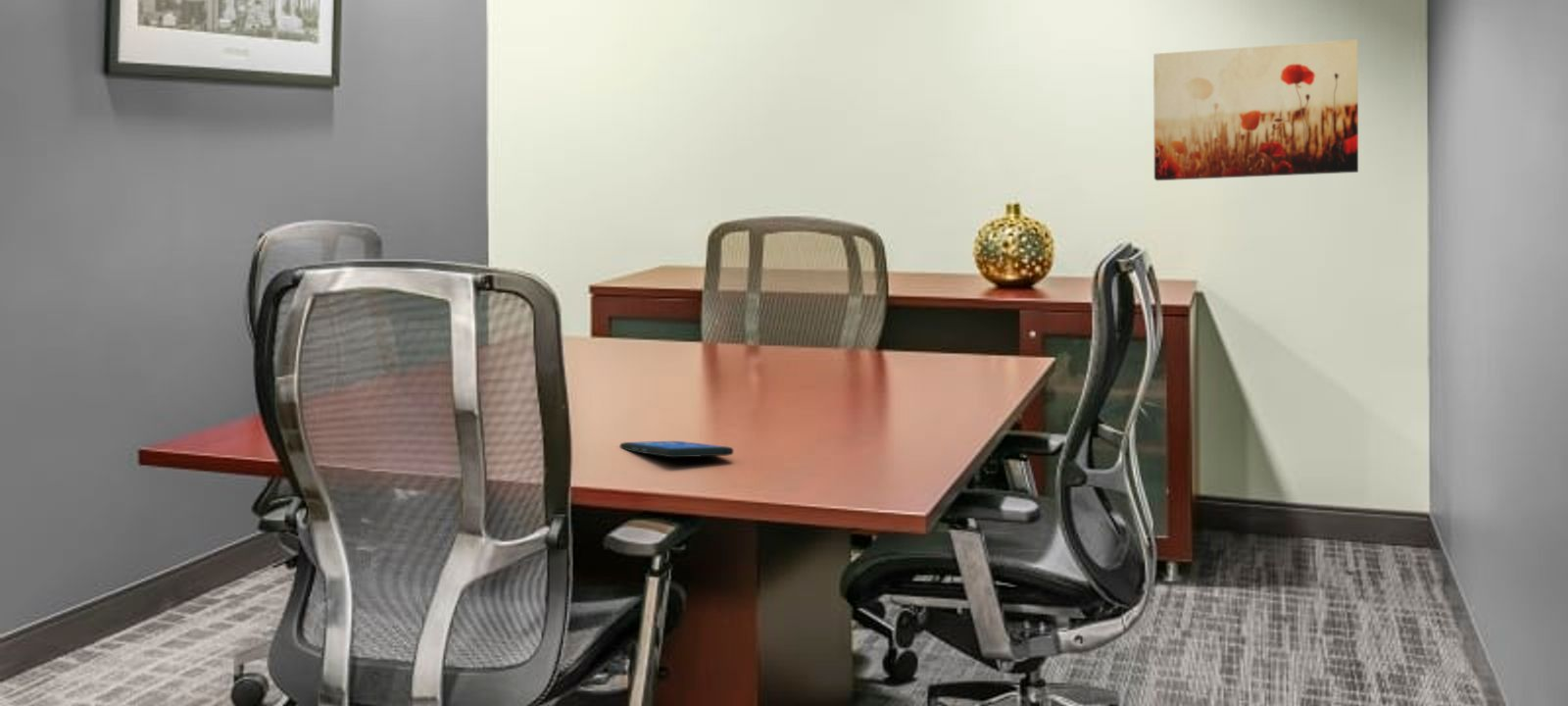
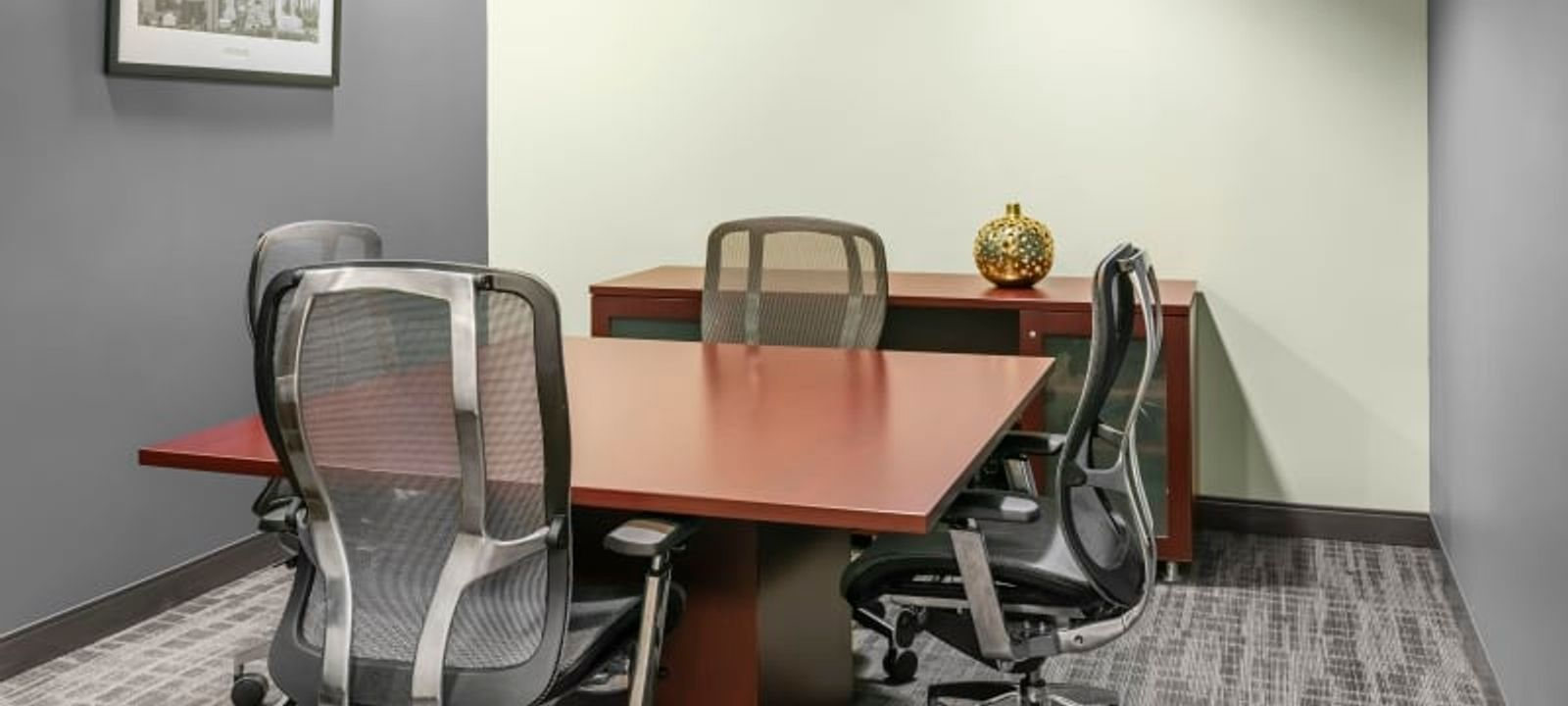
- wall art [1152,38,1359,181]
- smartphone [619,440,734,458]
